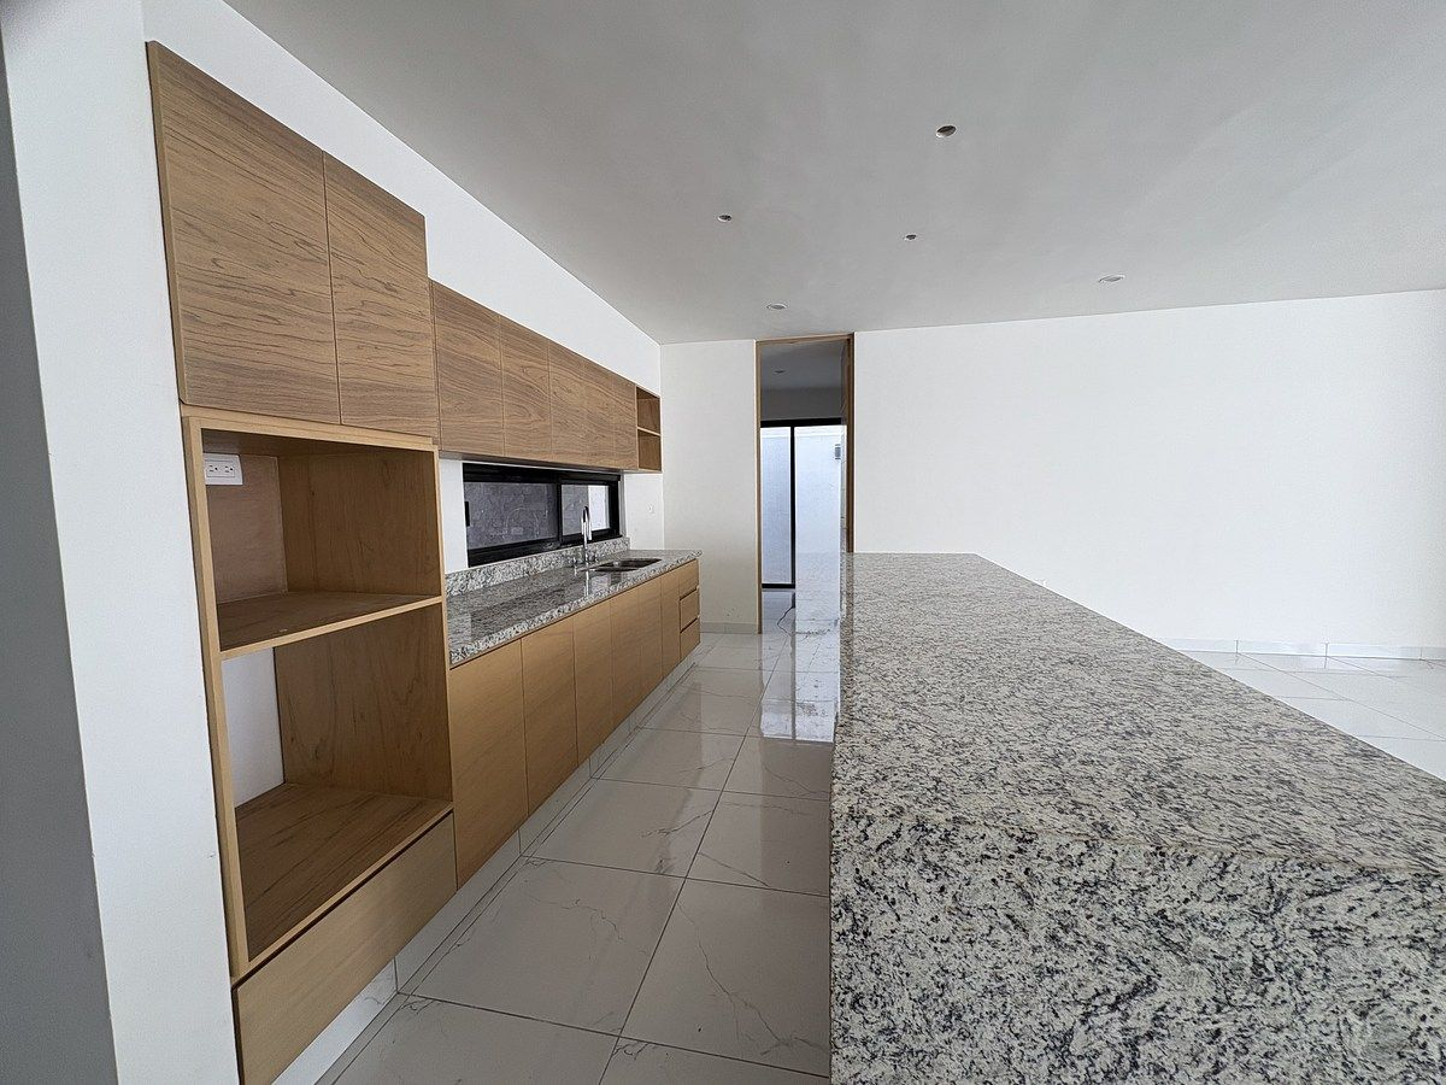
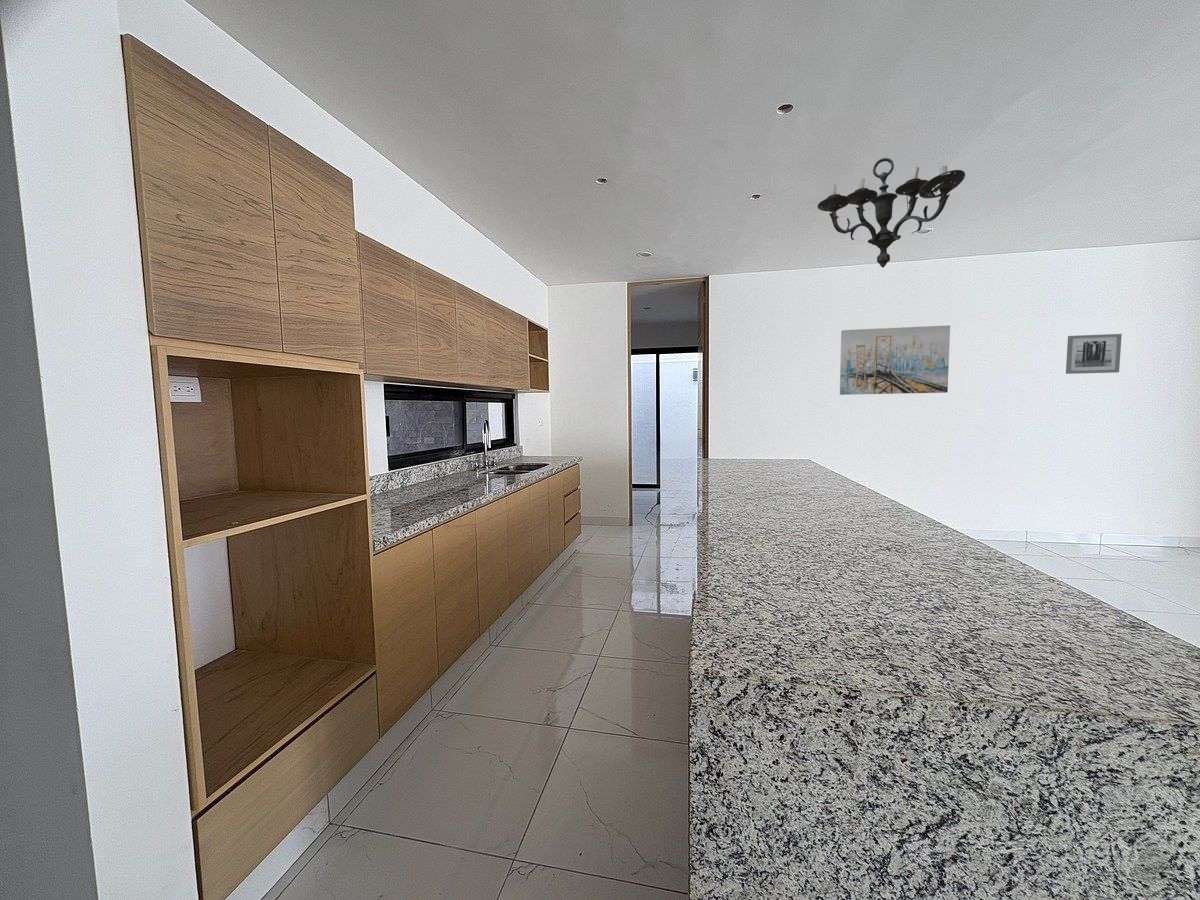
+ wall sconce [816,157,966,269]
+ wall art [1065,333,1123,375]
+ wall art [839,324,951,396]
